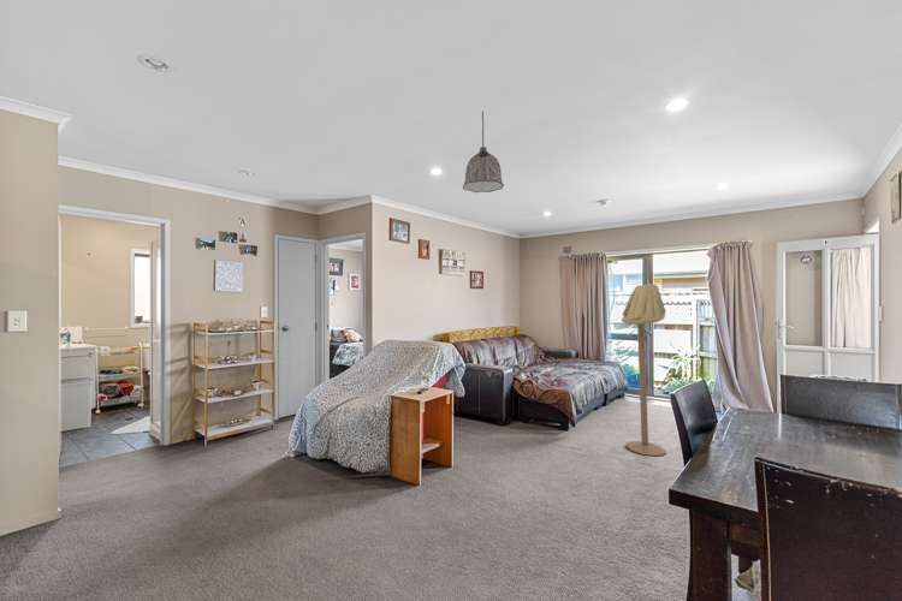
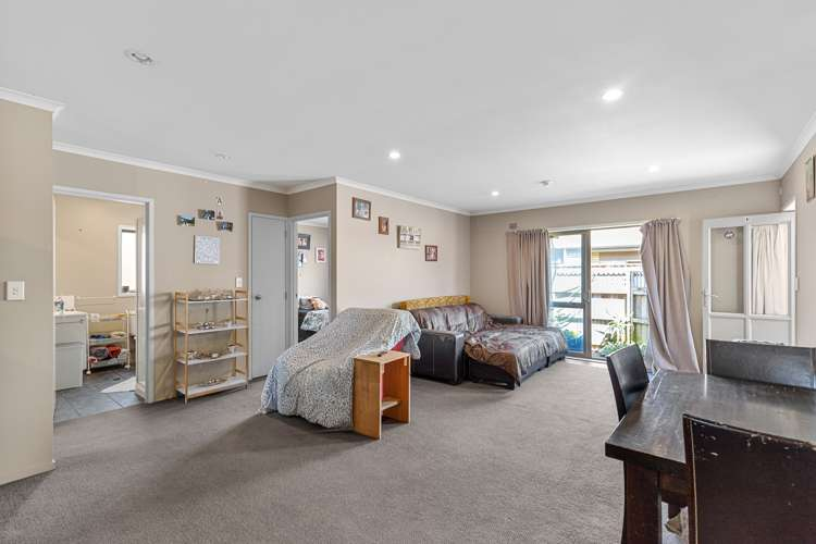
- pendant lamp [462,111,505,194]
- floor lamp [621,281,667,457]
